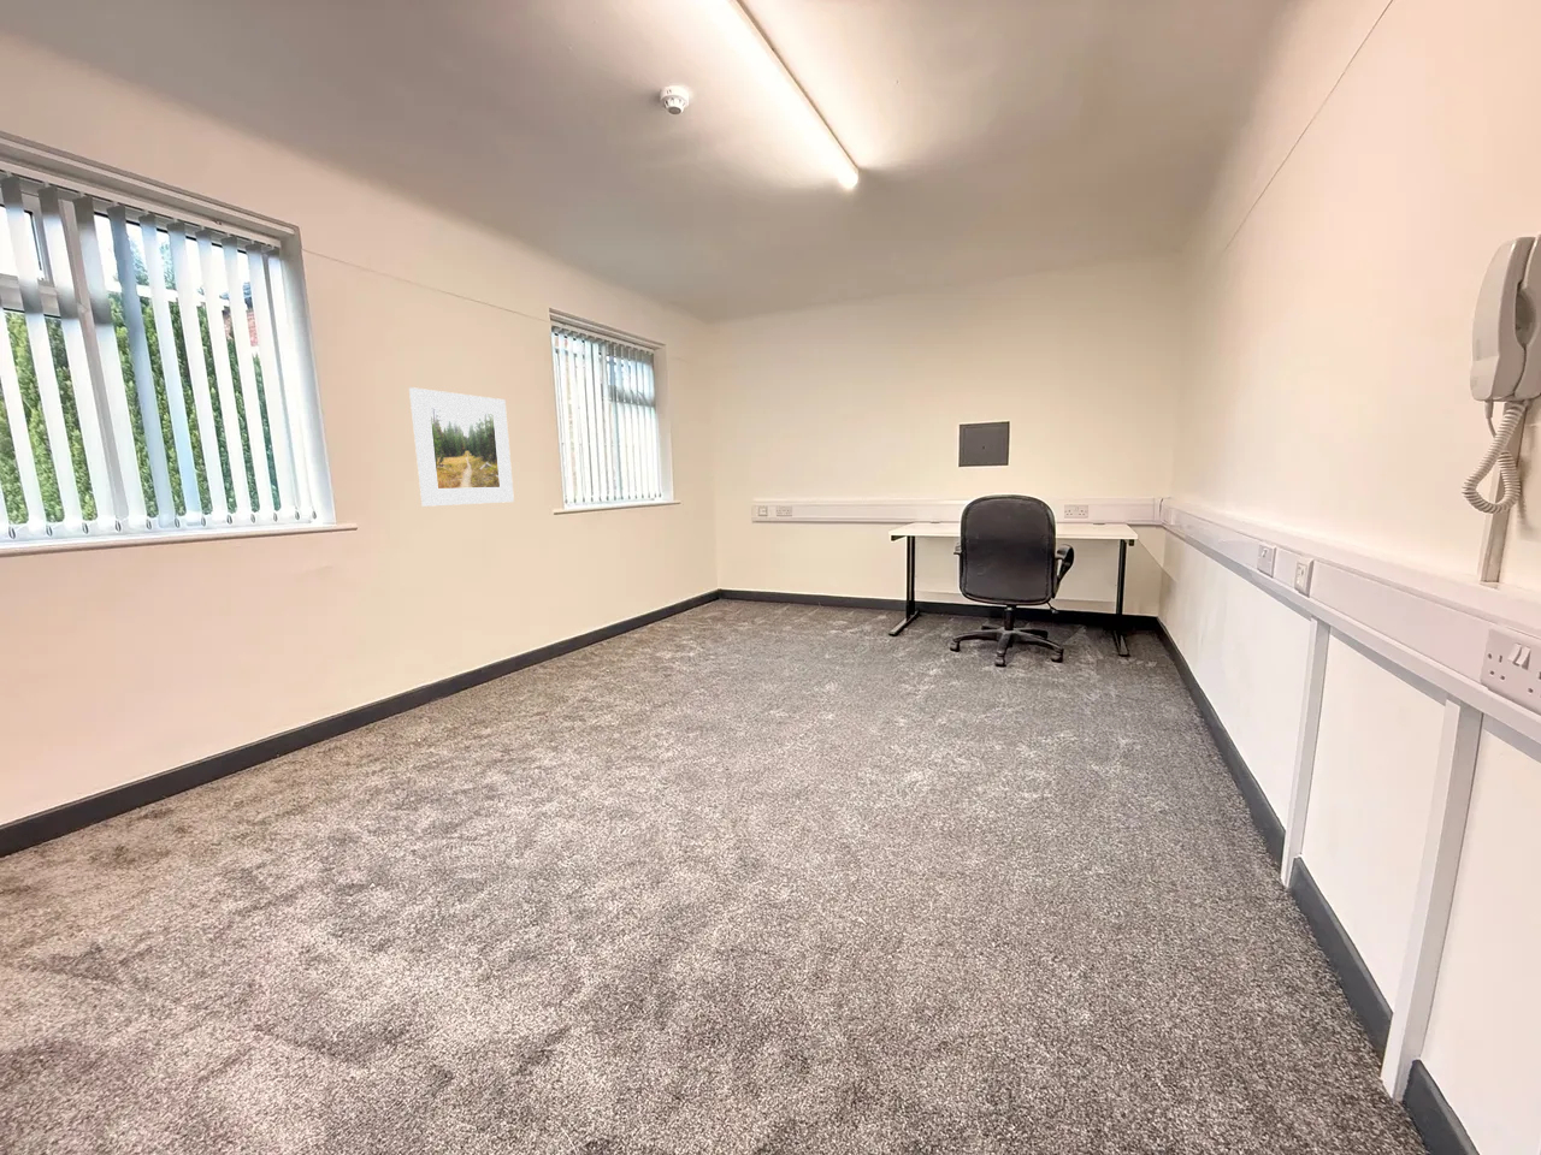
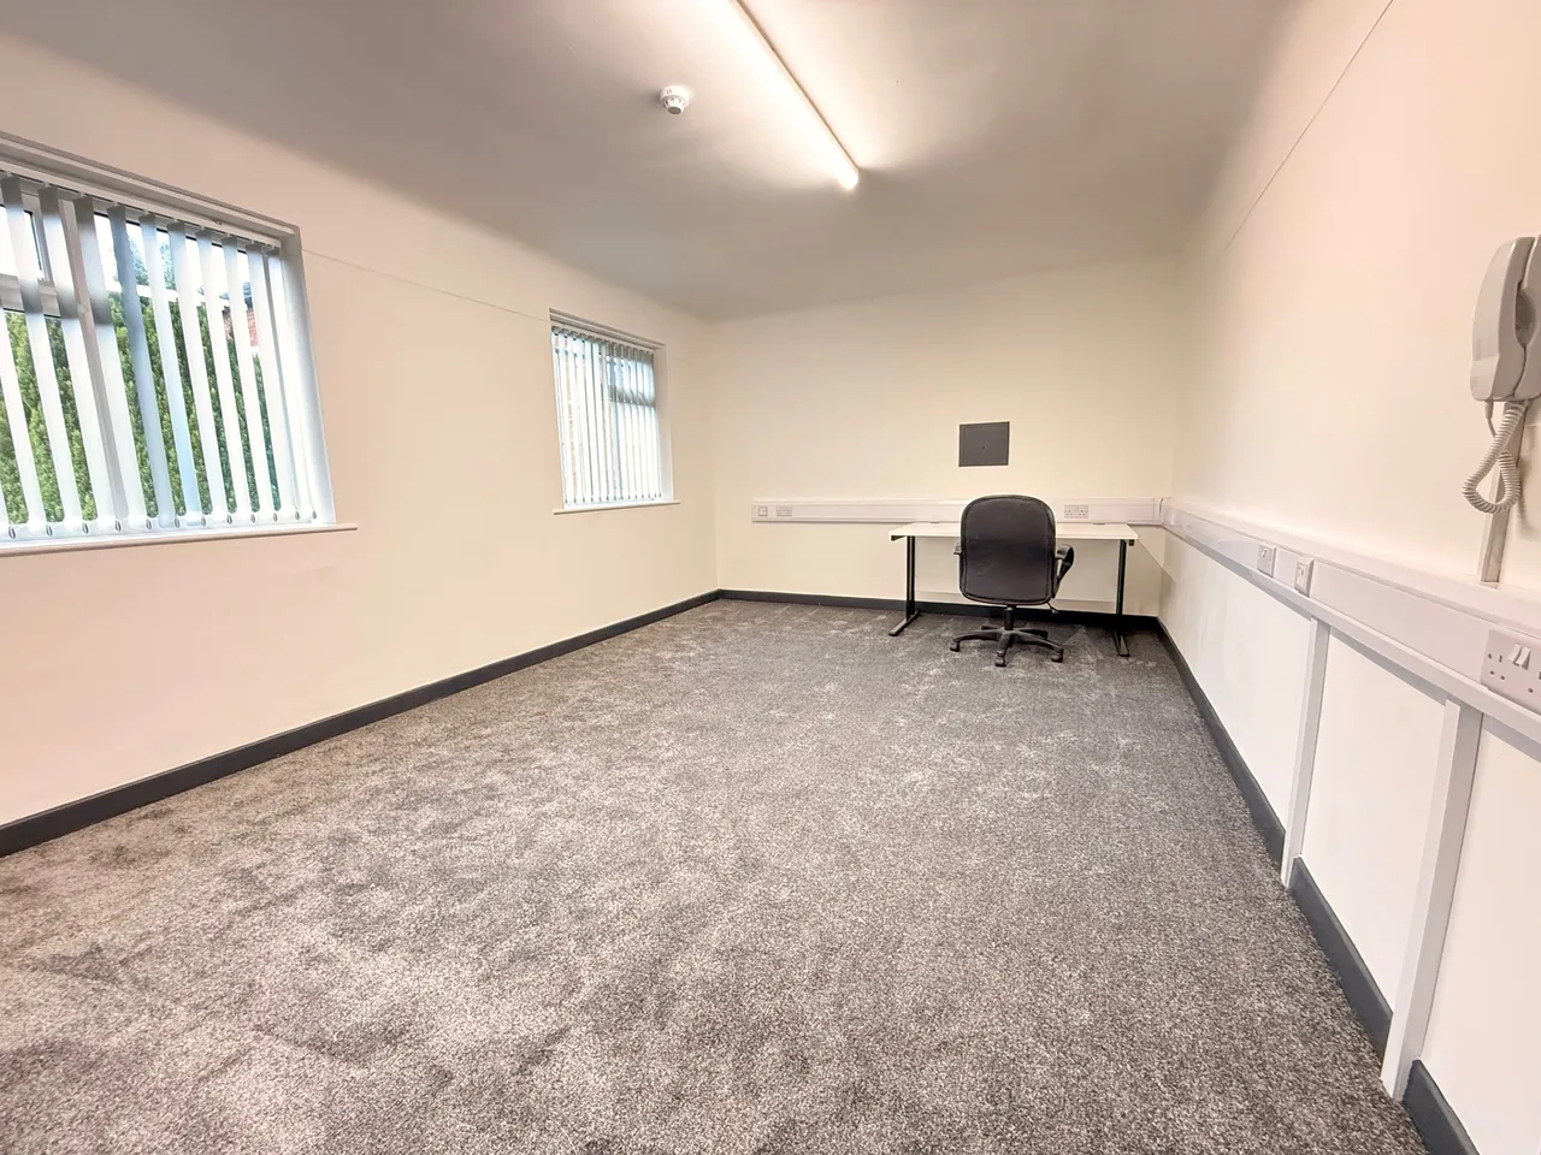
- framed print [408,386,516,507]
